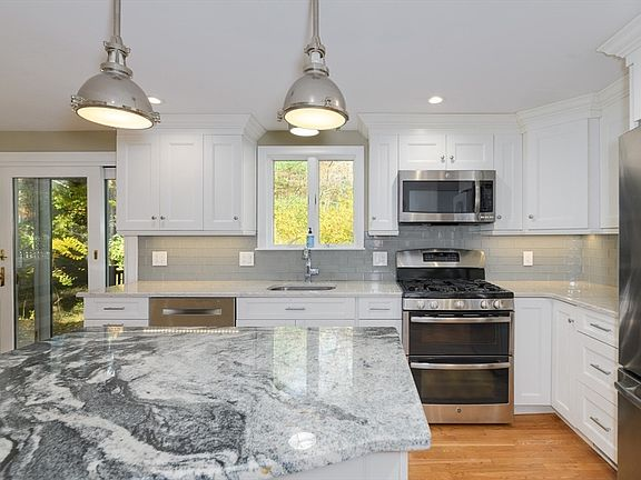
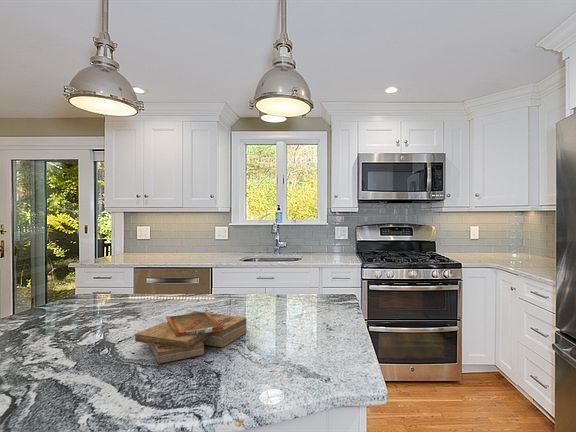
+ clipboard [134,310,247,365]
